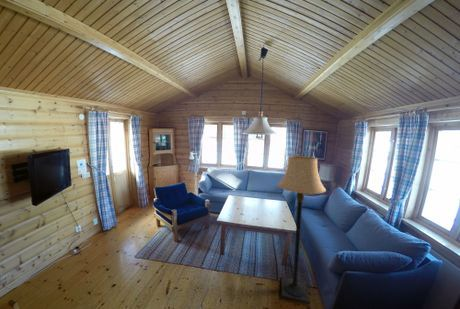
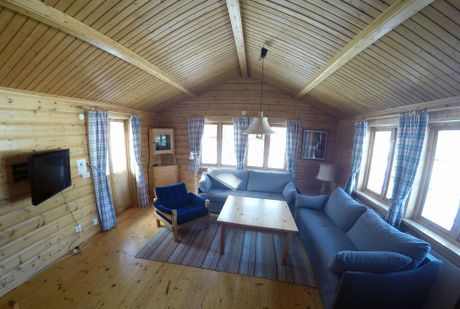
- lamp [277,155,327,305]
